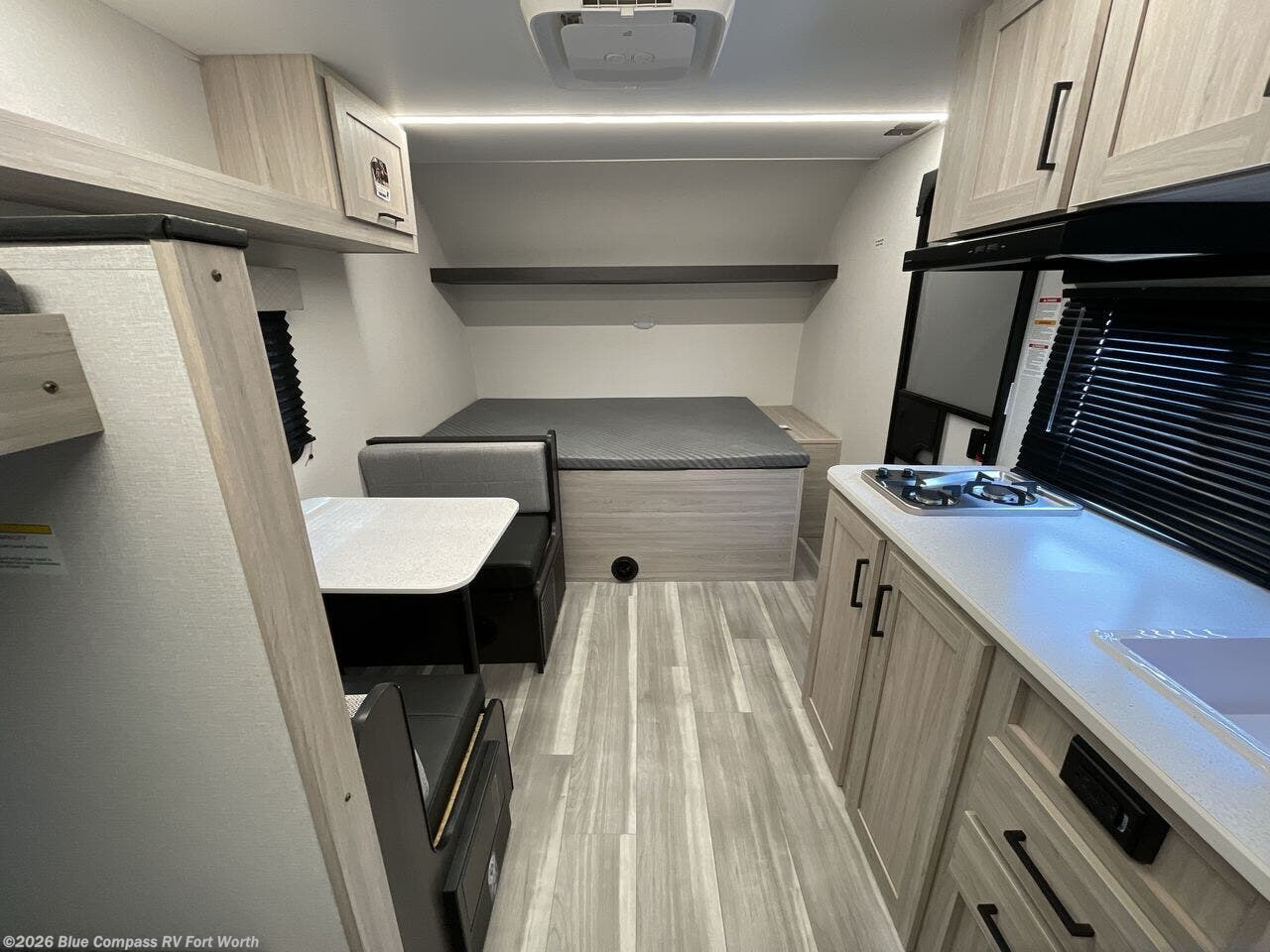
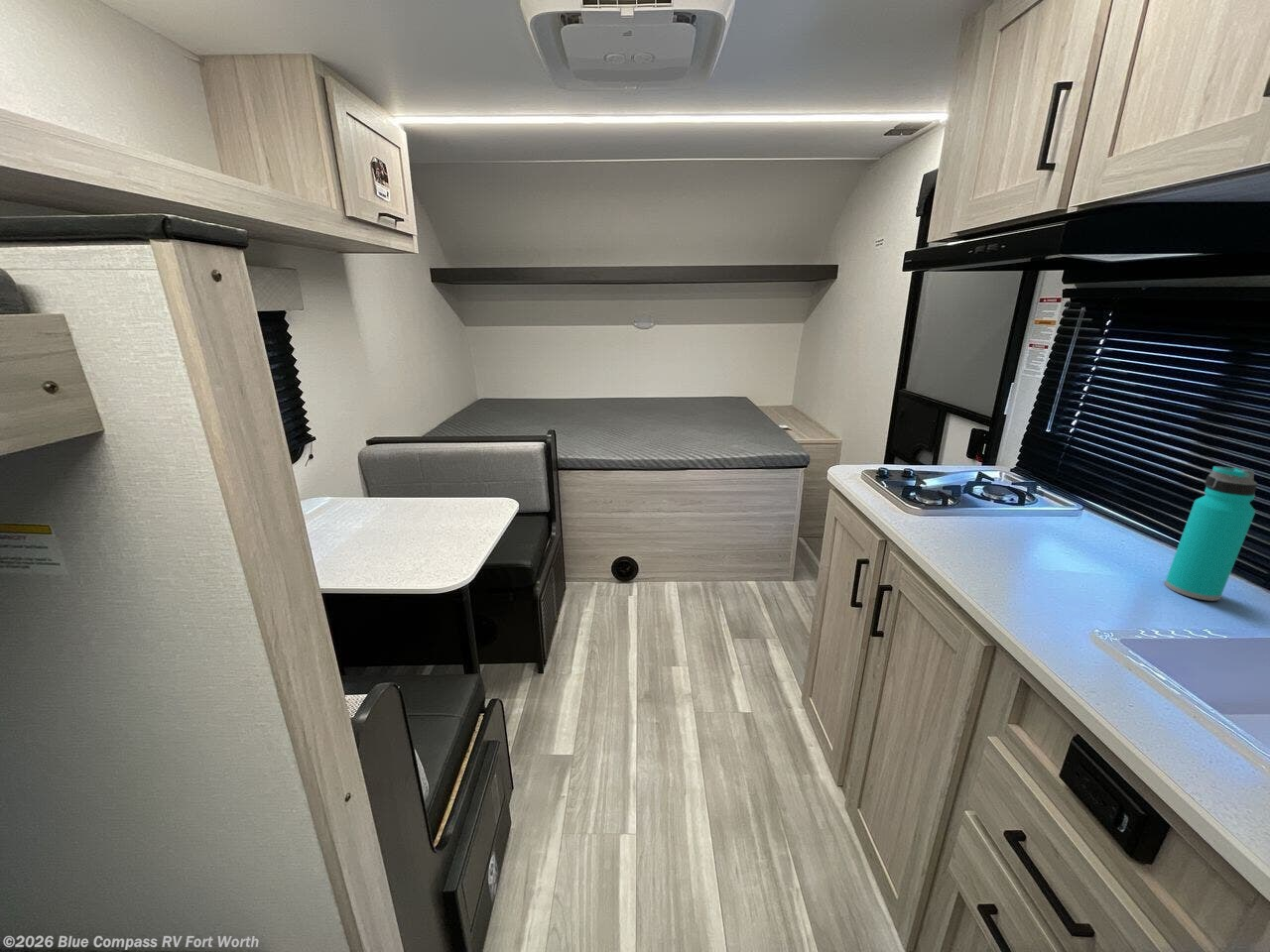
+ water bottle [1164,465,1258,602]
